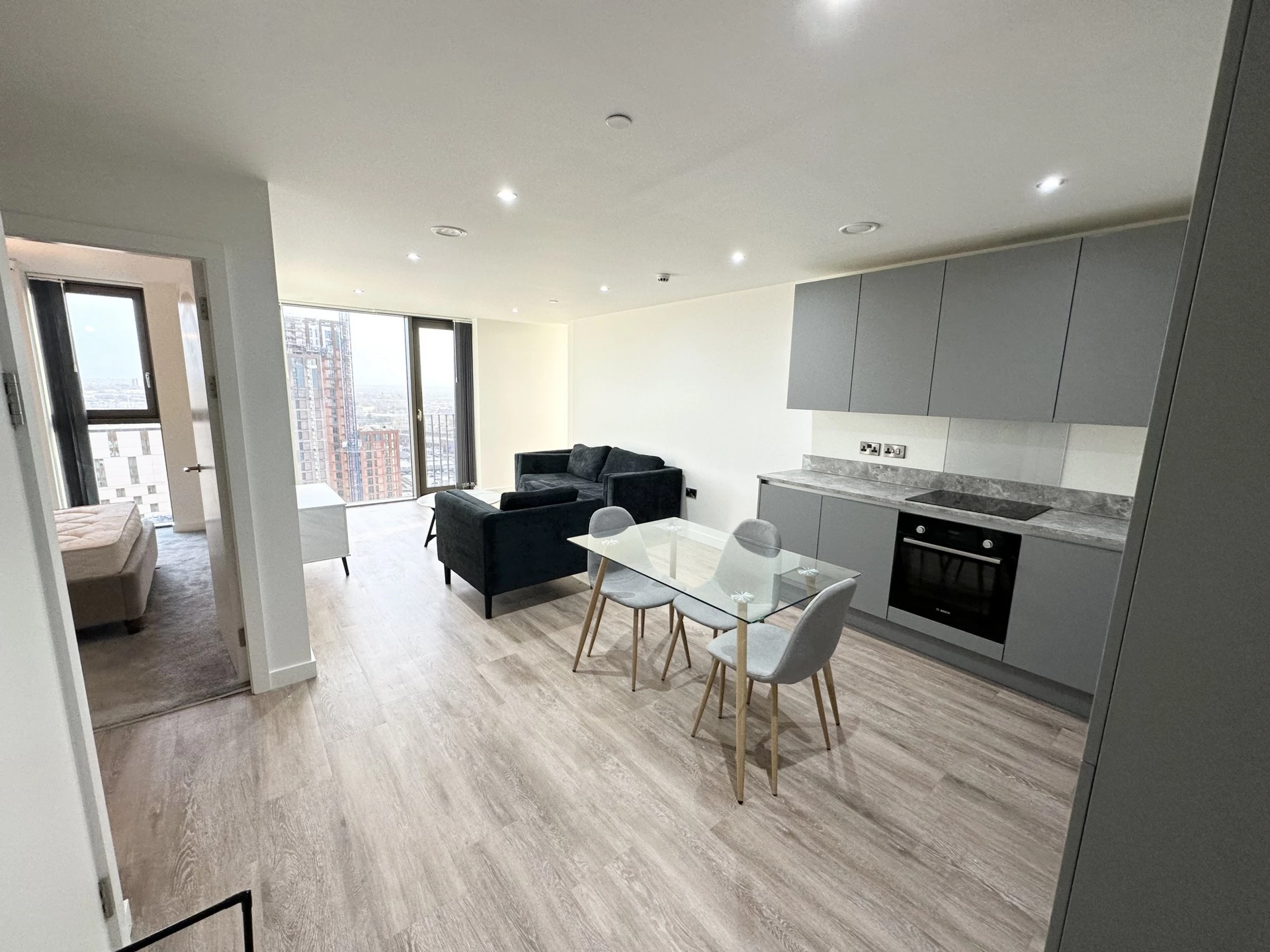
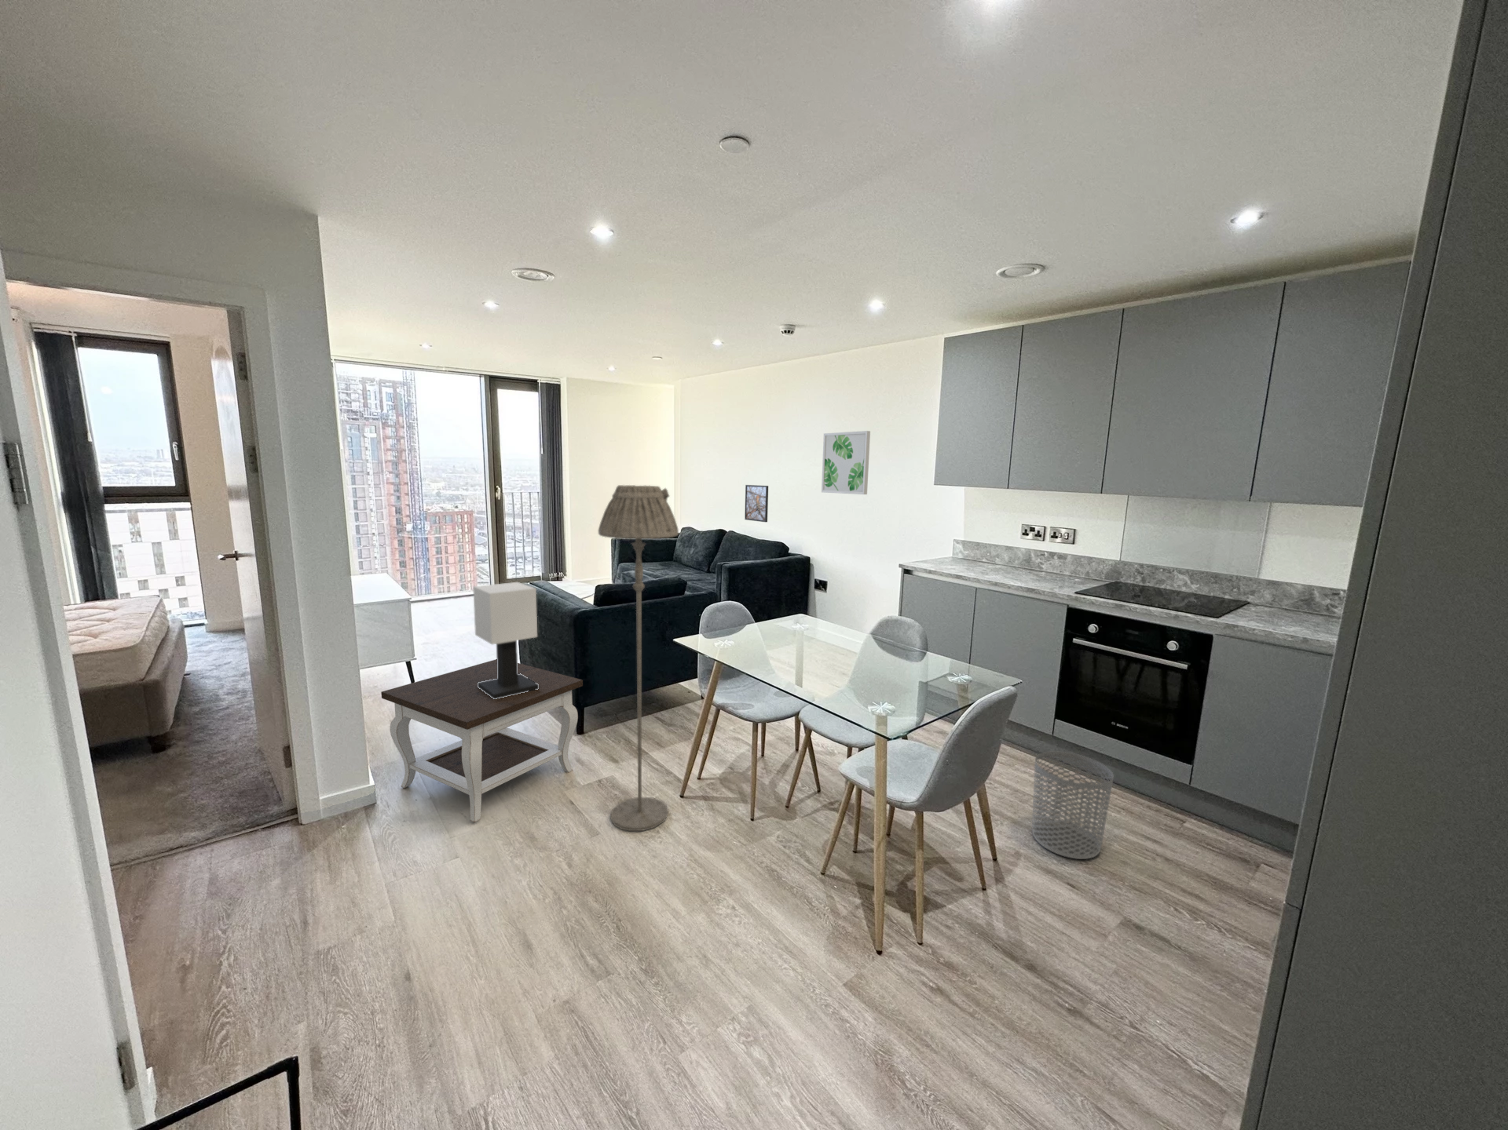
+ table lamp [473,582,539,699]
+ side table [380,659,583,824]
+ wall art [820,430,872,495]
+ waste bin [1031,751,1115,861]
+ floor lamp [597,484,679,832]
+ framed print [743,484,769,522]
